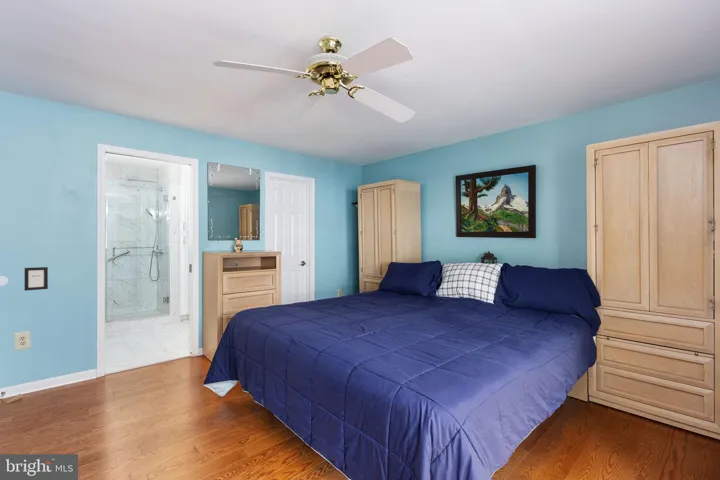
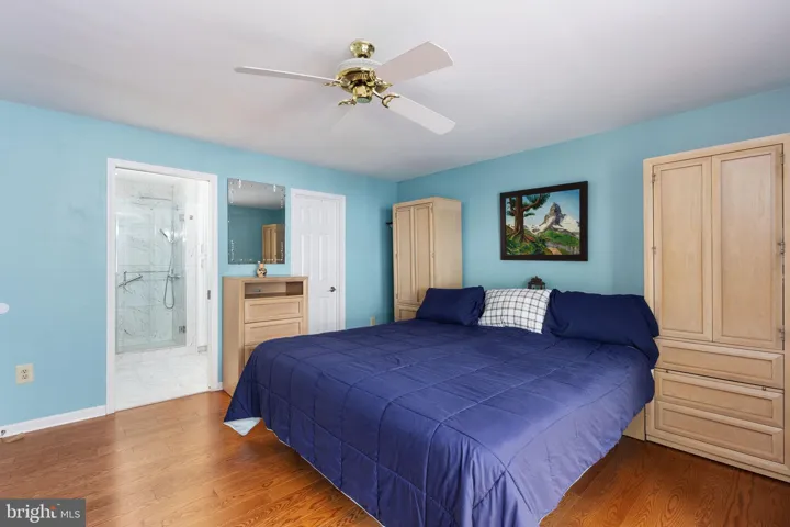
- picture frame [23,266,49,292]
